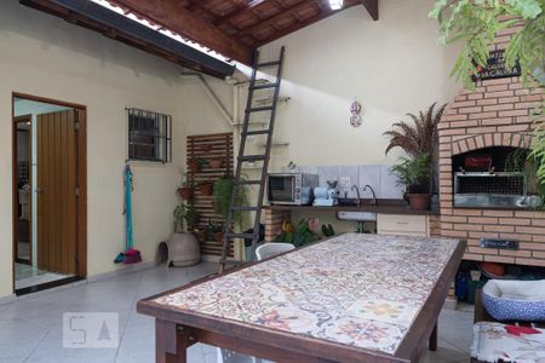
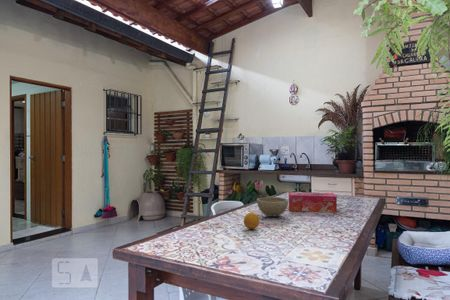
+ bowl [256,196,289,218]
+ fruit [243,212,261,230]
+ tissue box [288,191,338,213]
